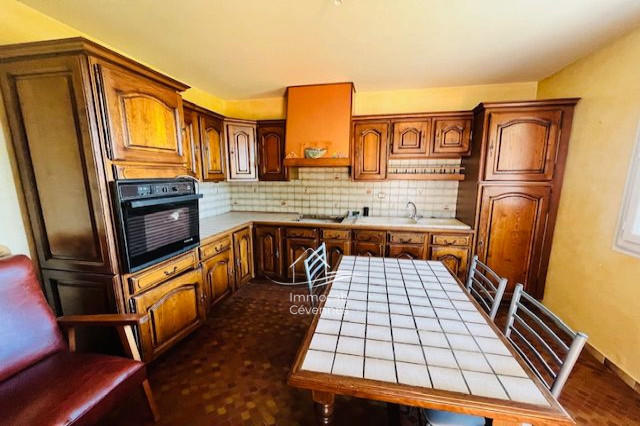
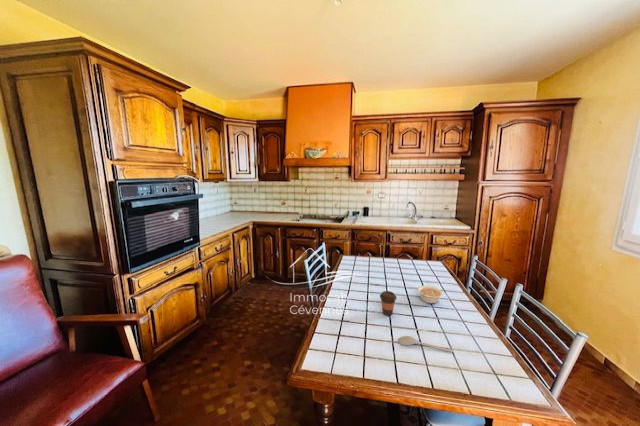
+ coffee cup [379,290,398,317]
+ legume [417,284,444,305]
+ spoon [397,335,454,353]
